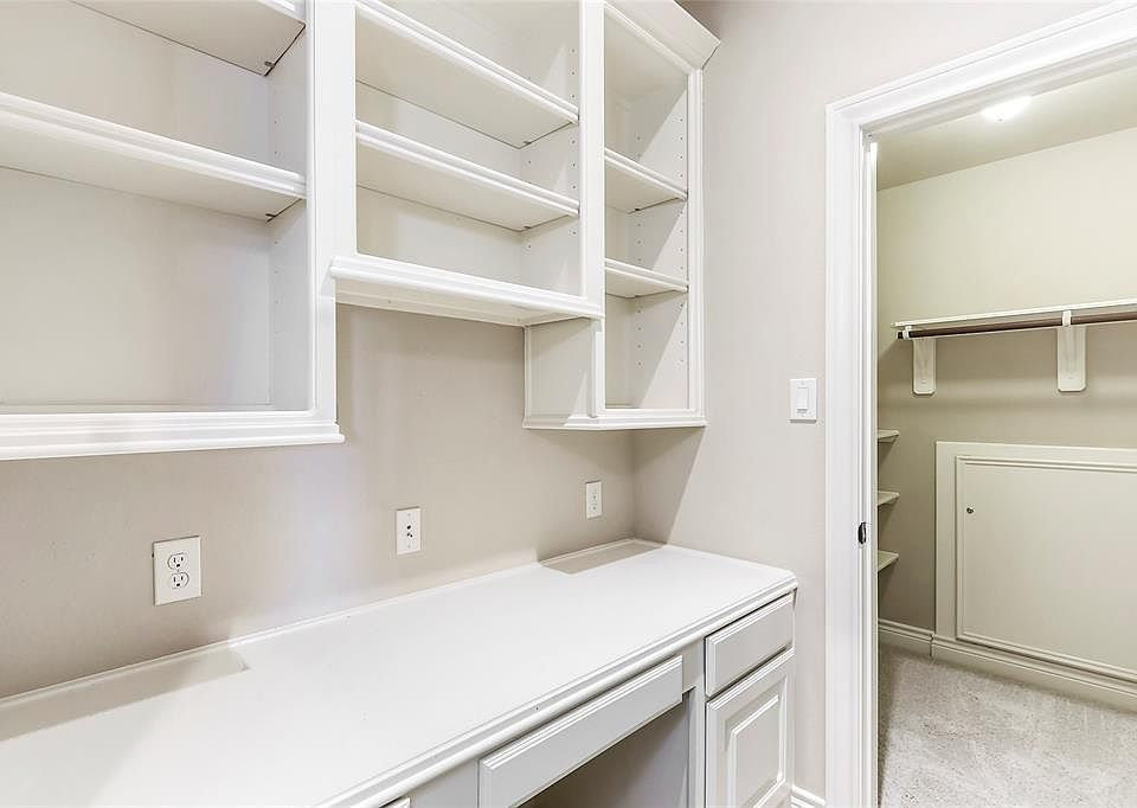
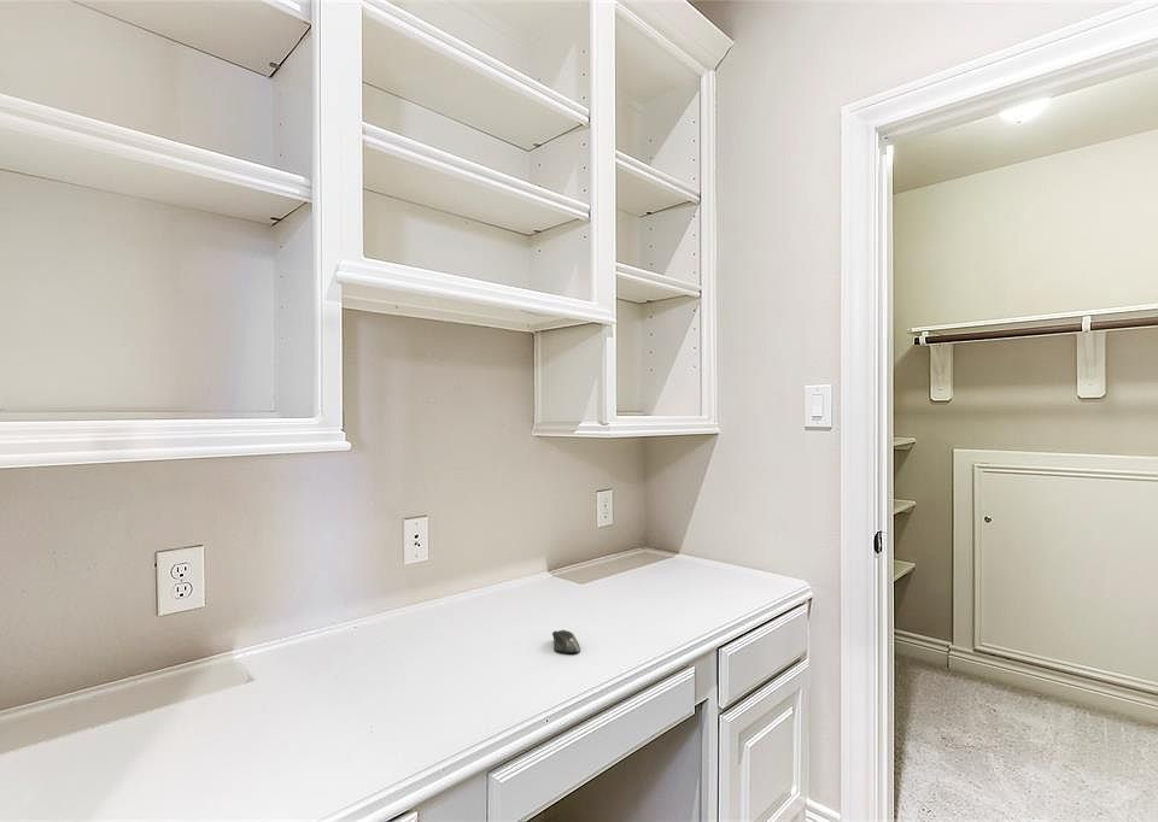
+ computer mouse [551,629,581,654]
